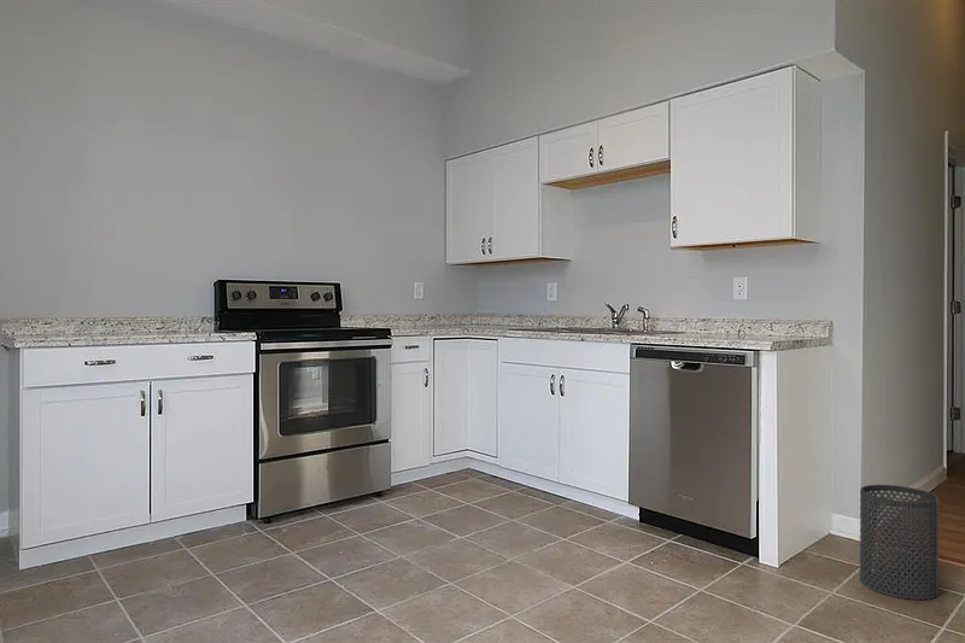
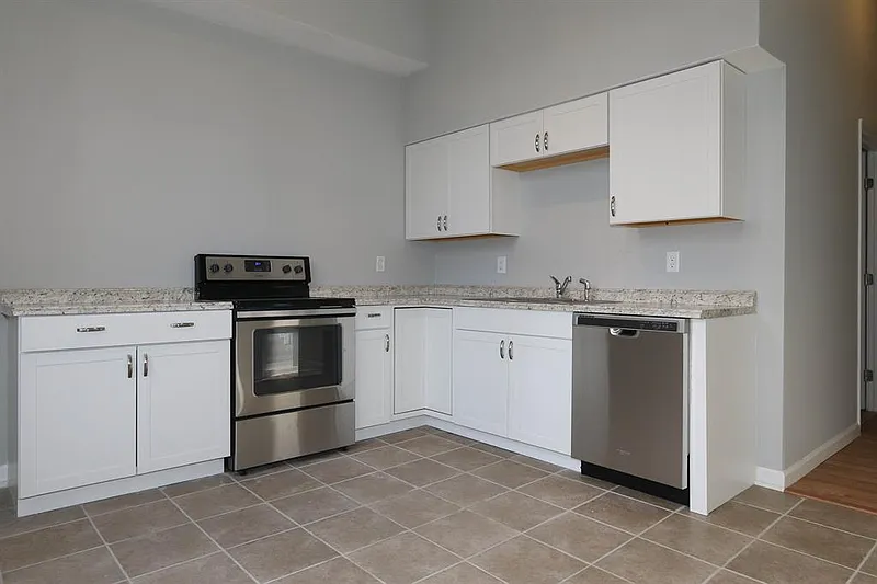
- trash can [859,484,940,601]
